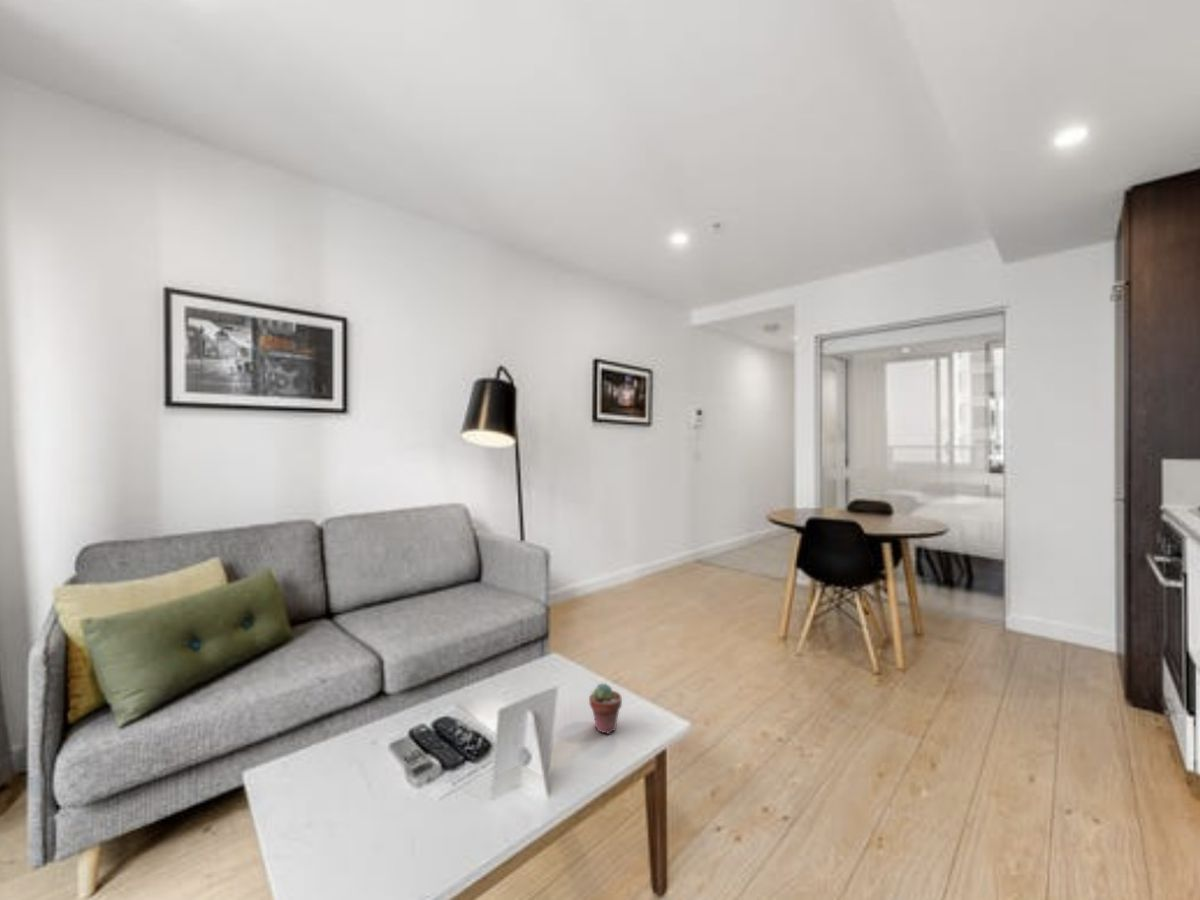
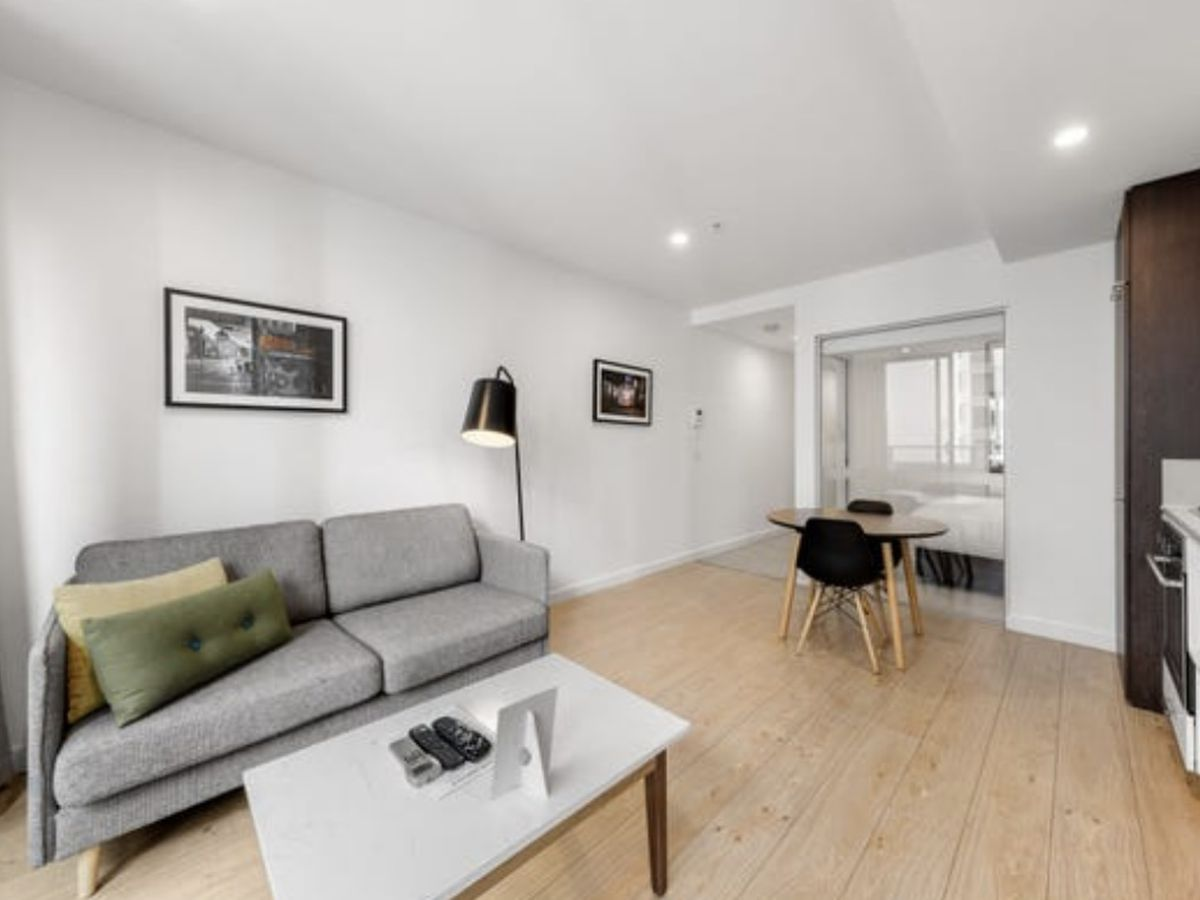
- potted succulent [588,682,623,735]
